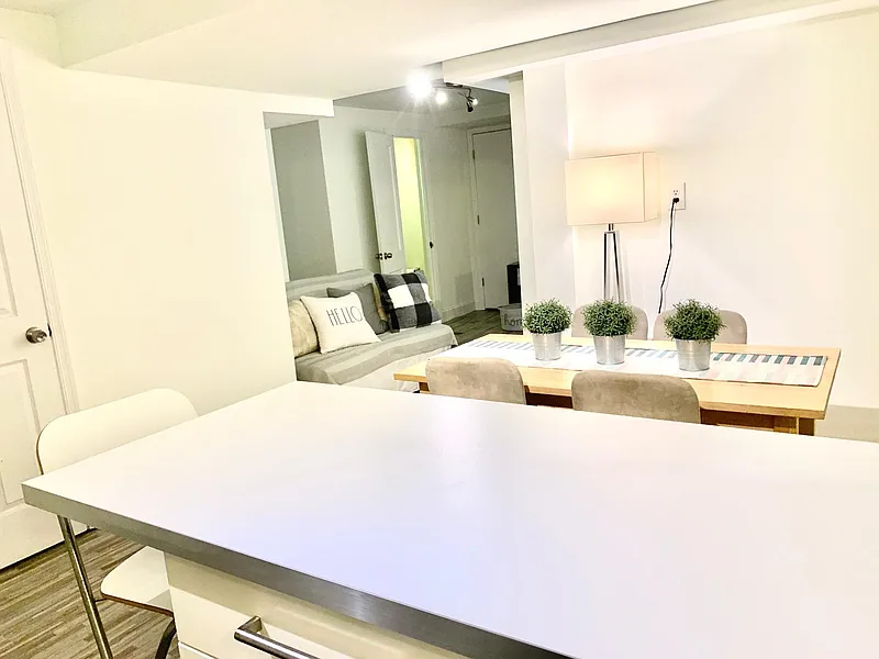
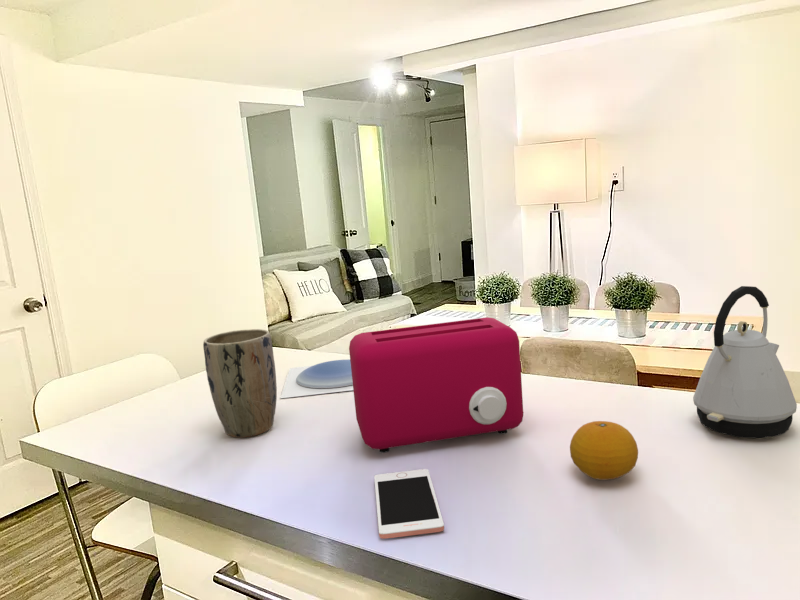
+ cell phone [373,468,445,540]
+ fruit [569,420,639,481]
+ kettle [692,285,798,439]
+ plate [280,358,353,399]
+ toaster [348,316,524,453]
+ plant pot [202,328,278,439]
